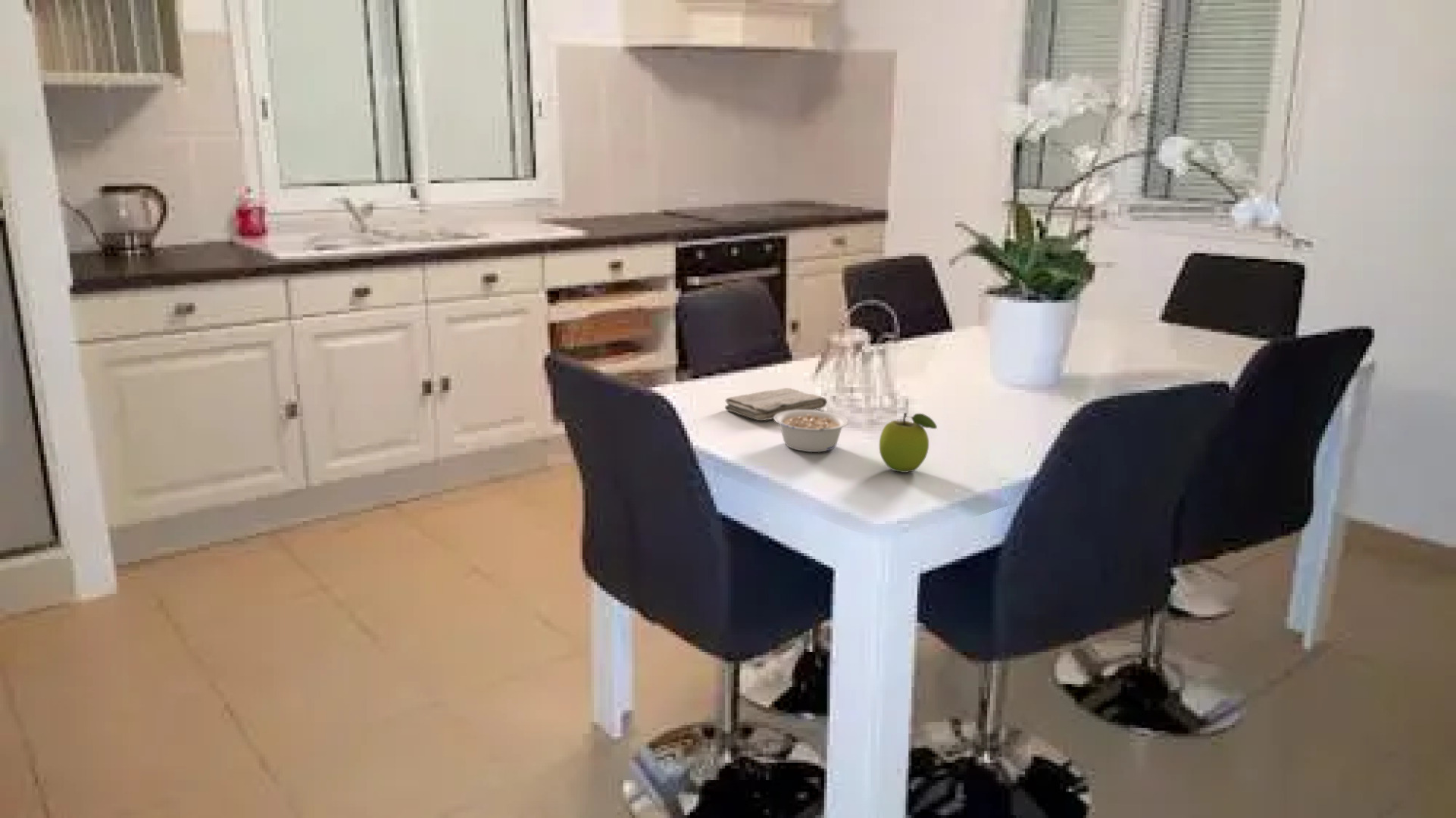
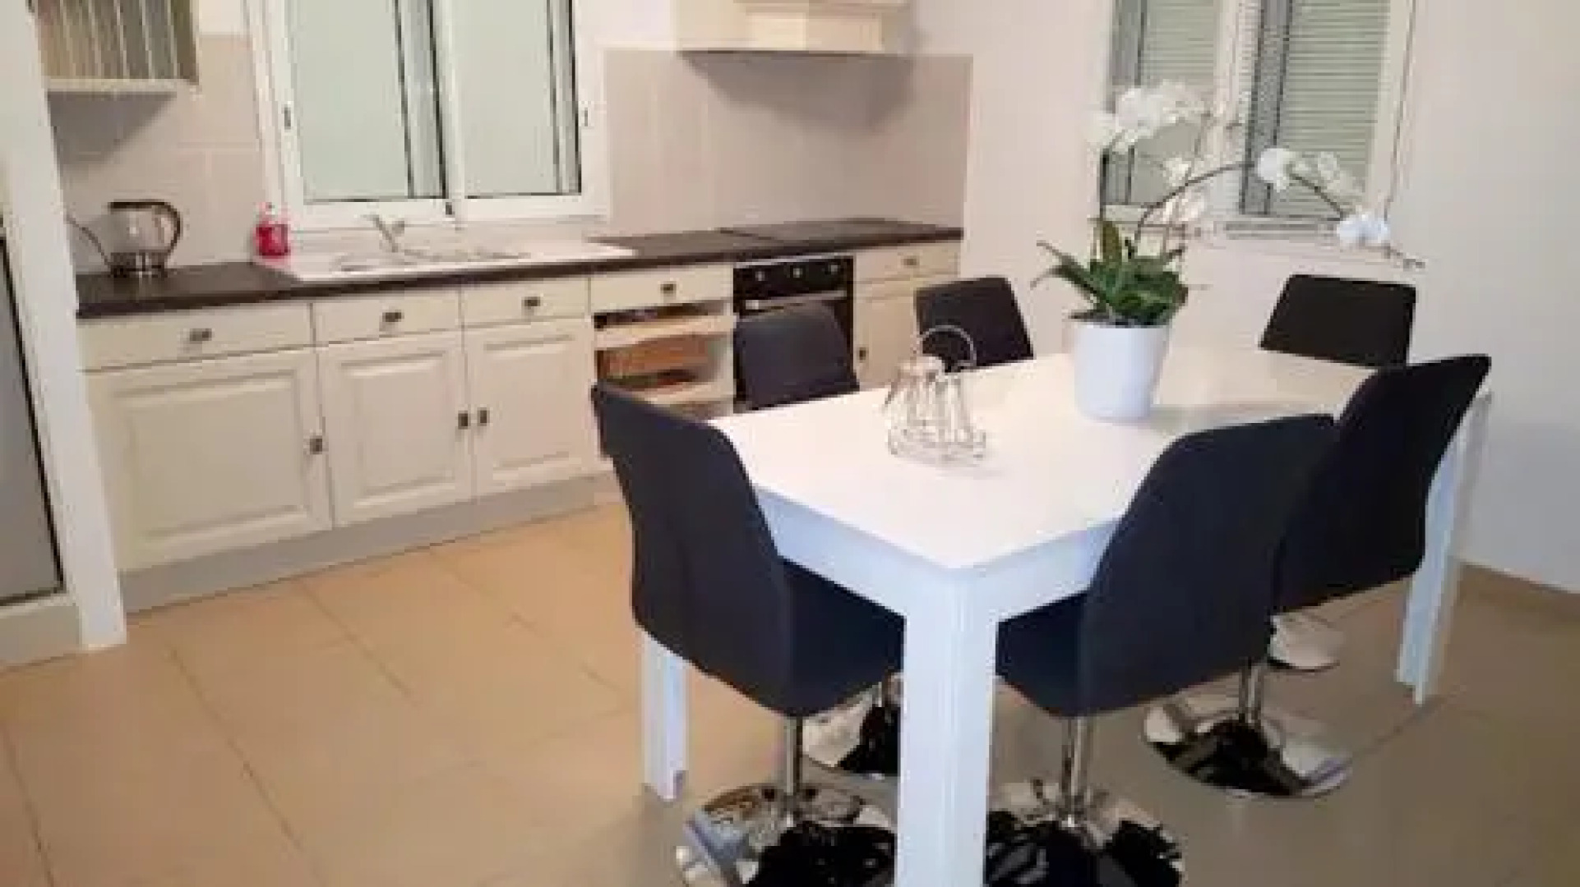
- washcloth [724,387,828,421]
- fruit [879,412,938,473]
- legume [773,410,848,453]
